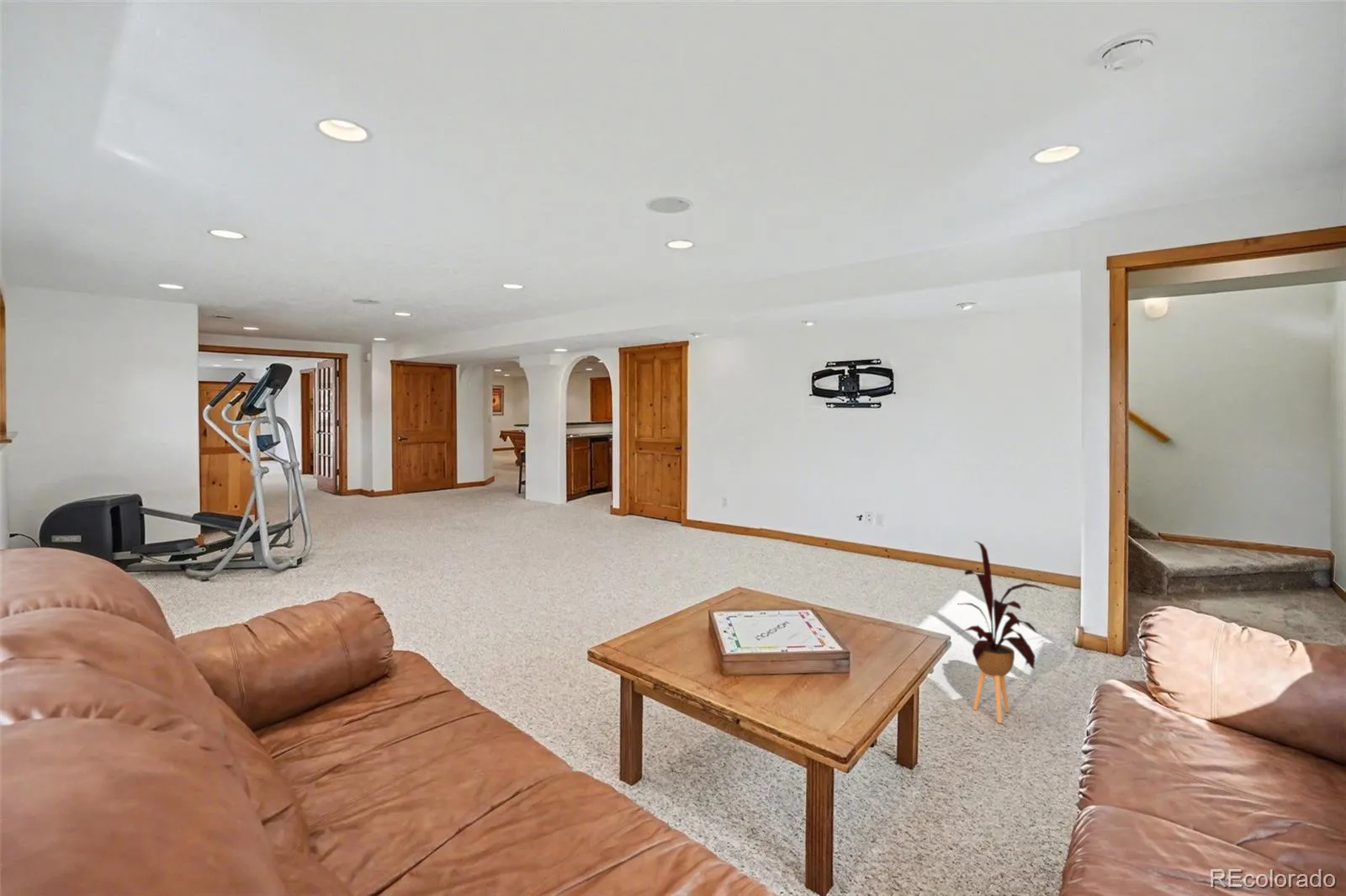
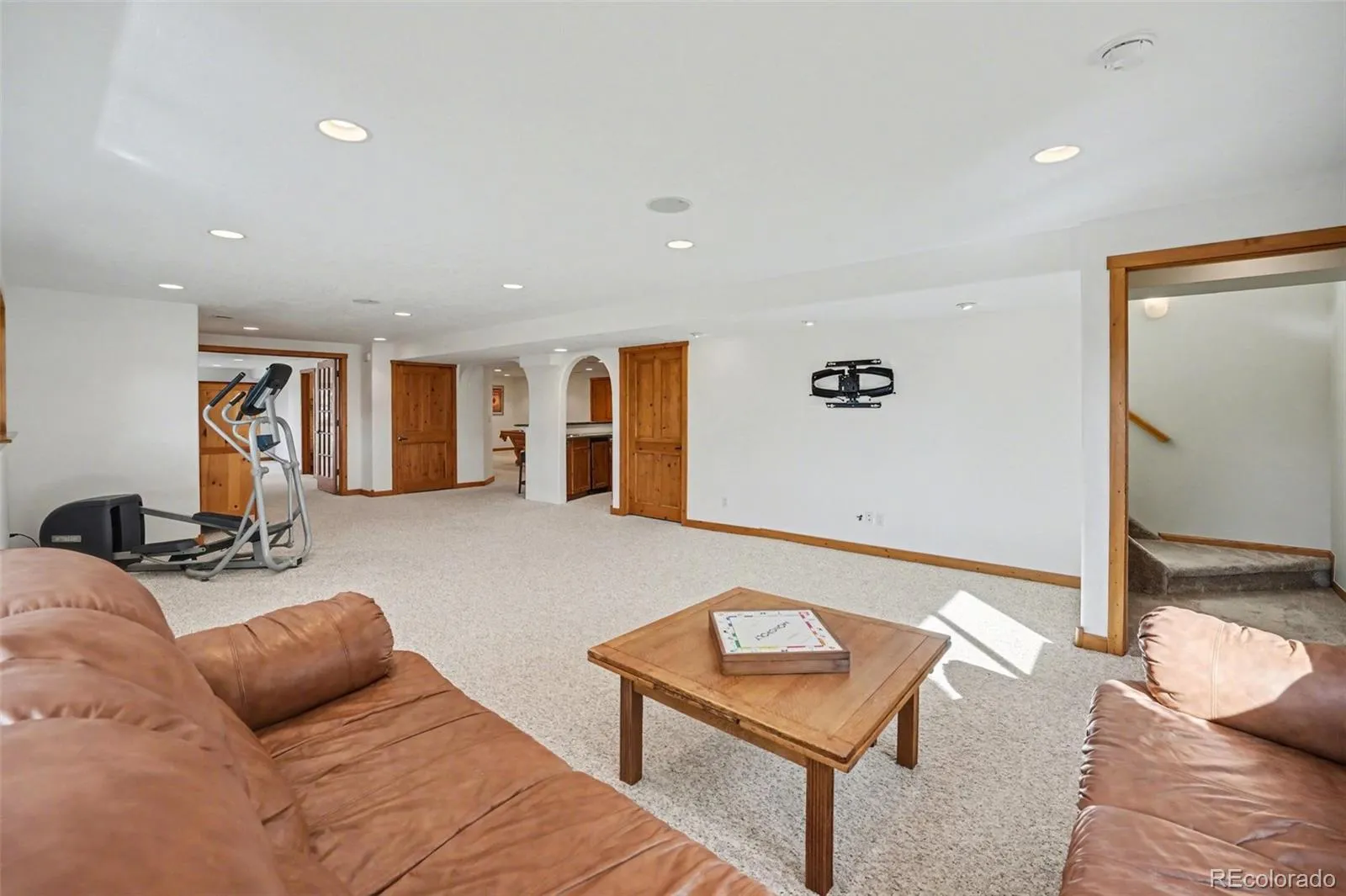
- house plant [958,540,1053,724]
